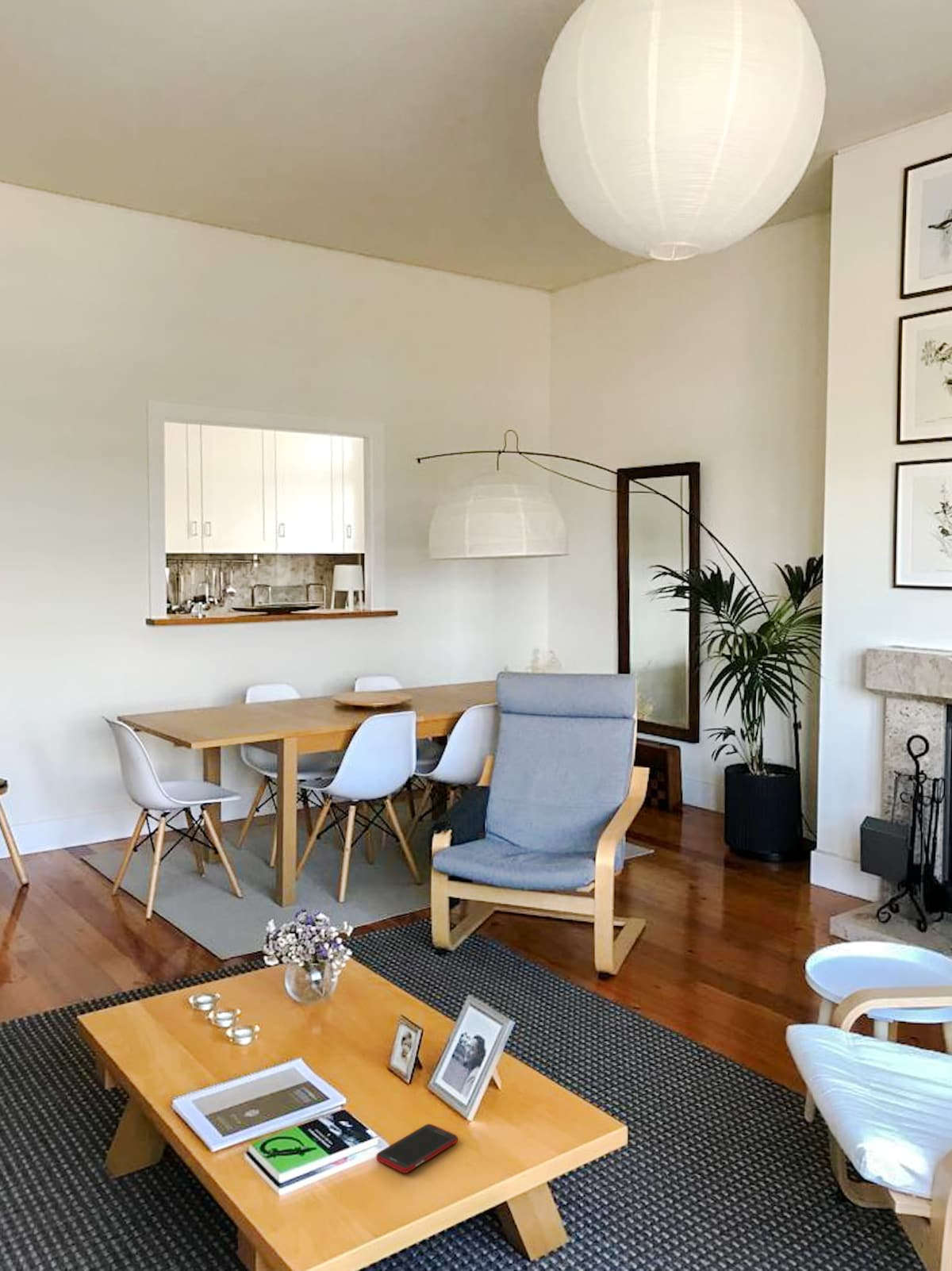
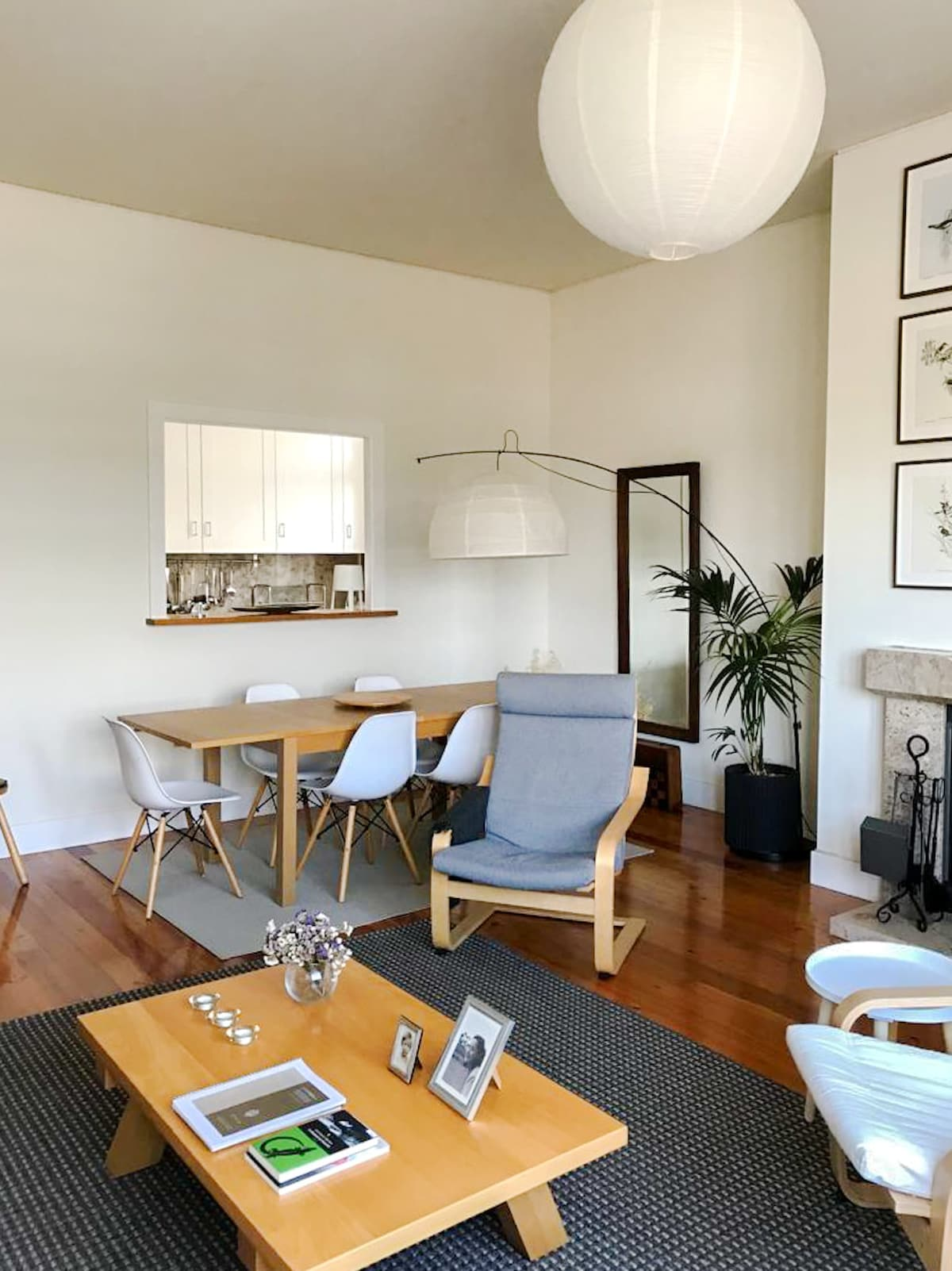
- cell phone [375,1123,459,1173]
